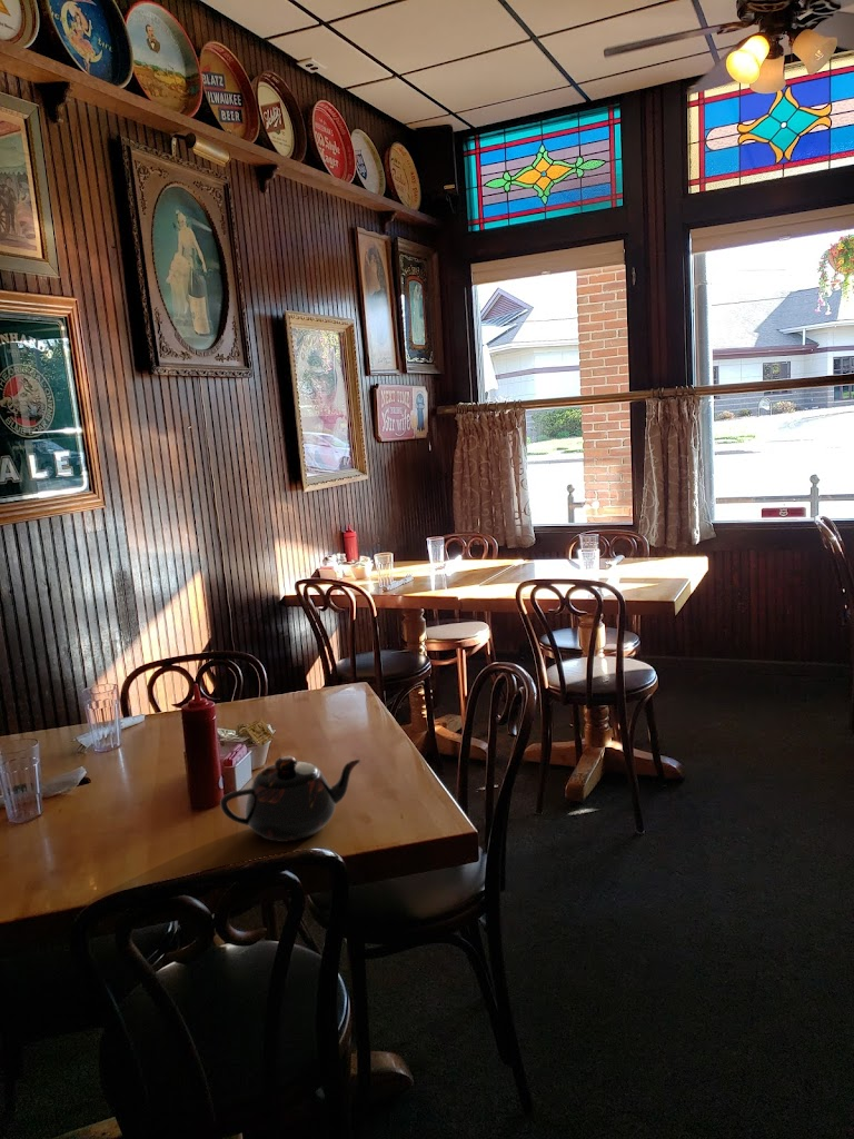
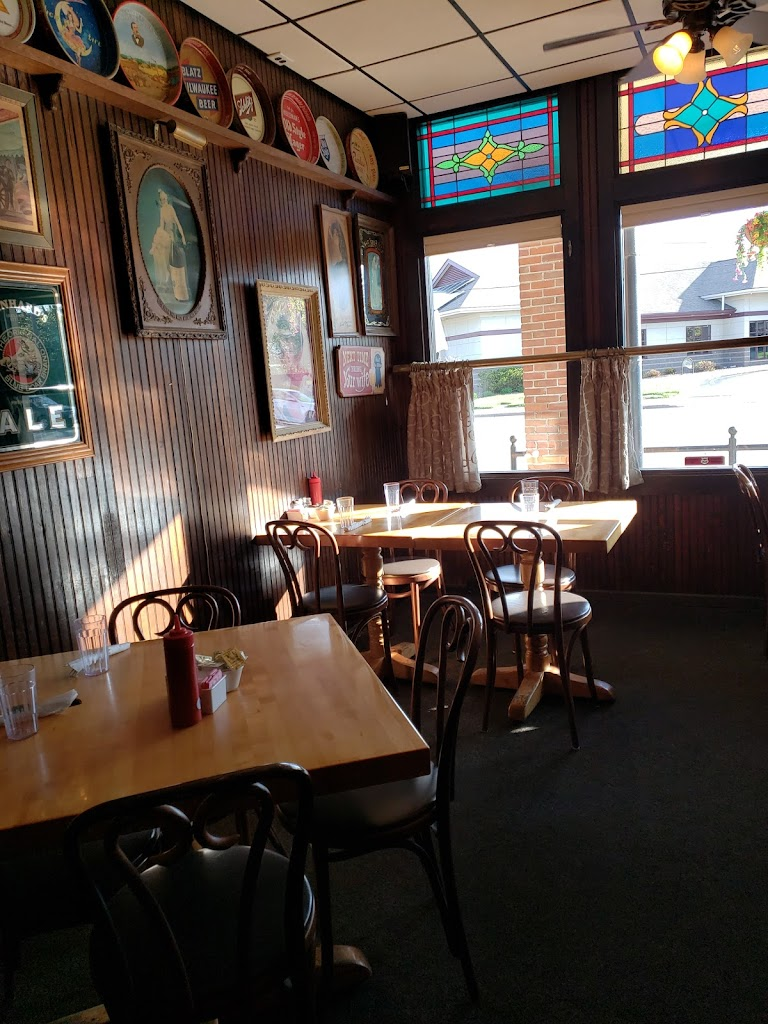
- teapot [219,755,363,843]
